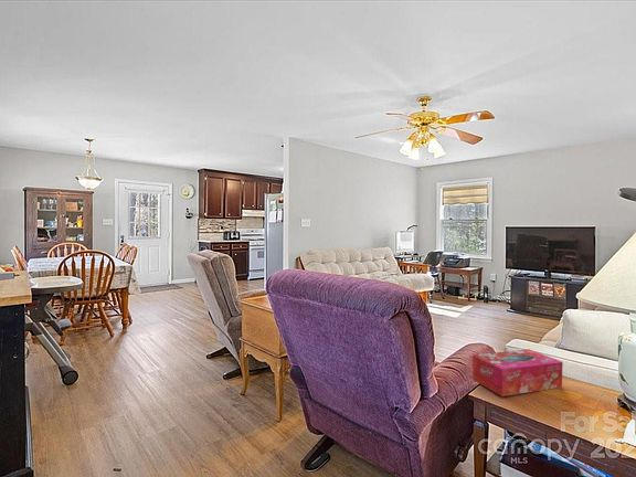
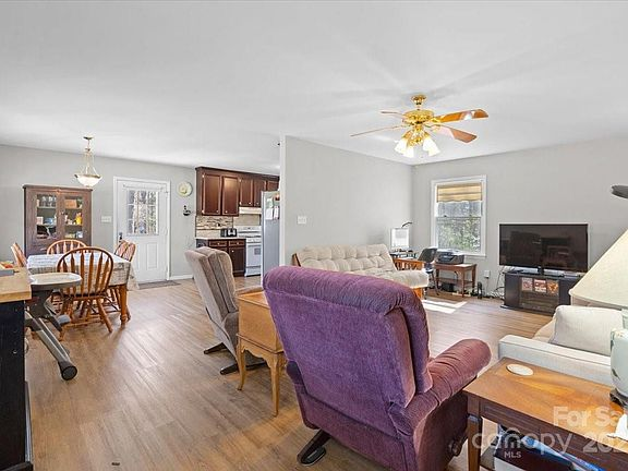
- tissue box [471,348,563,398]
